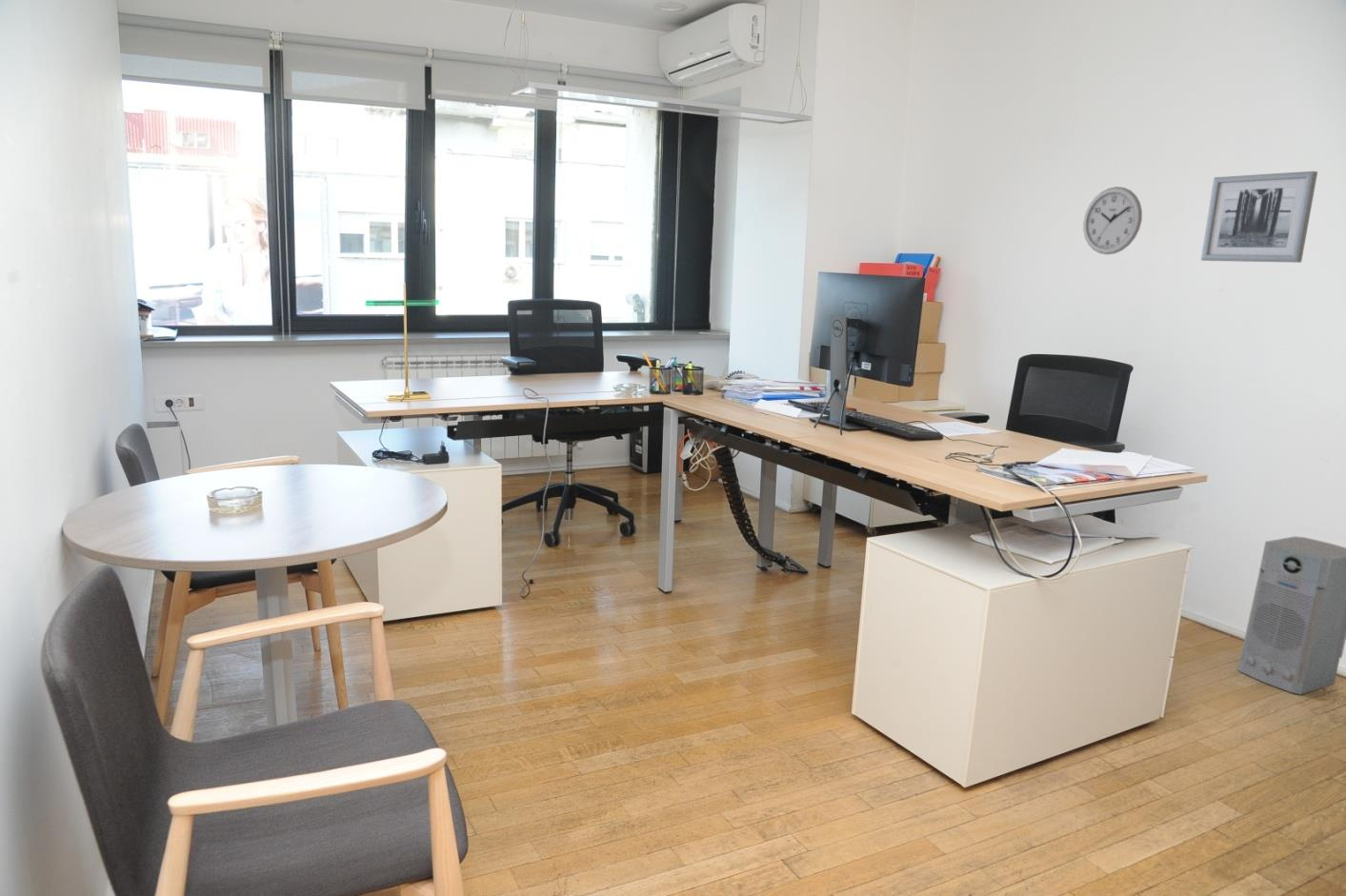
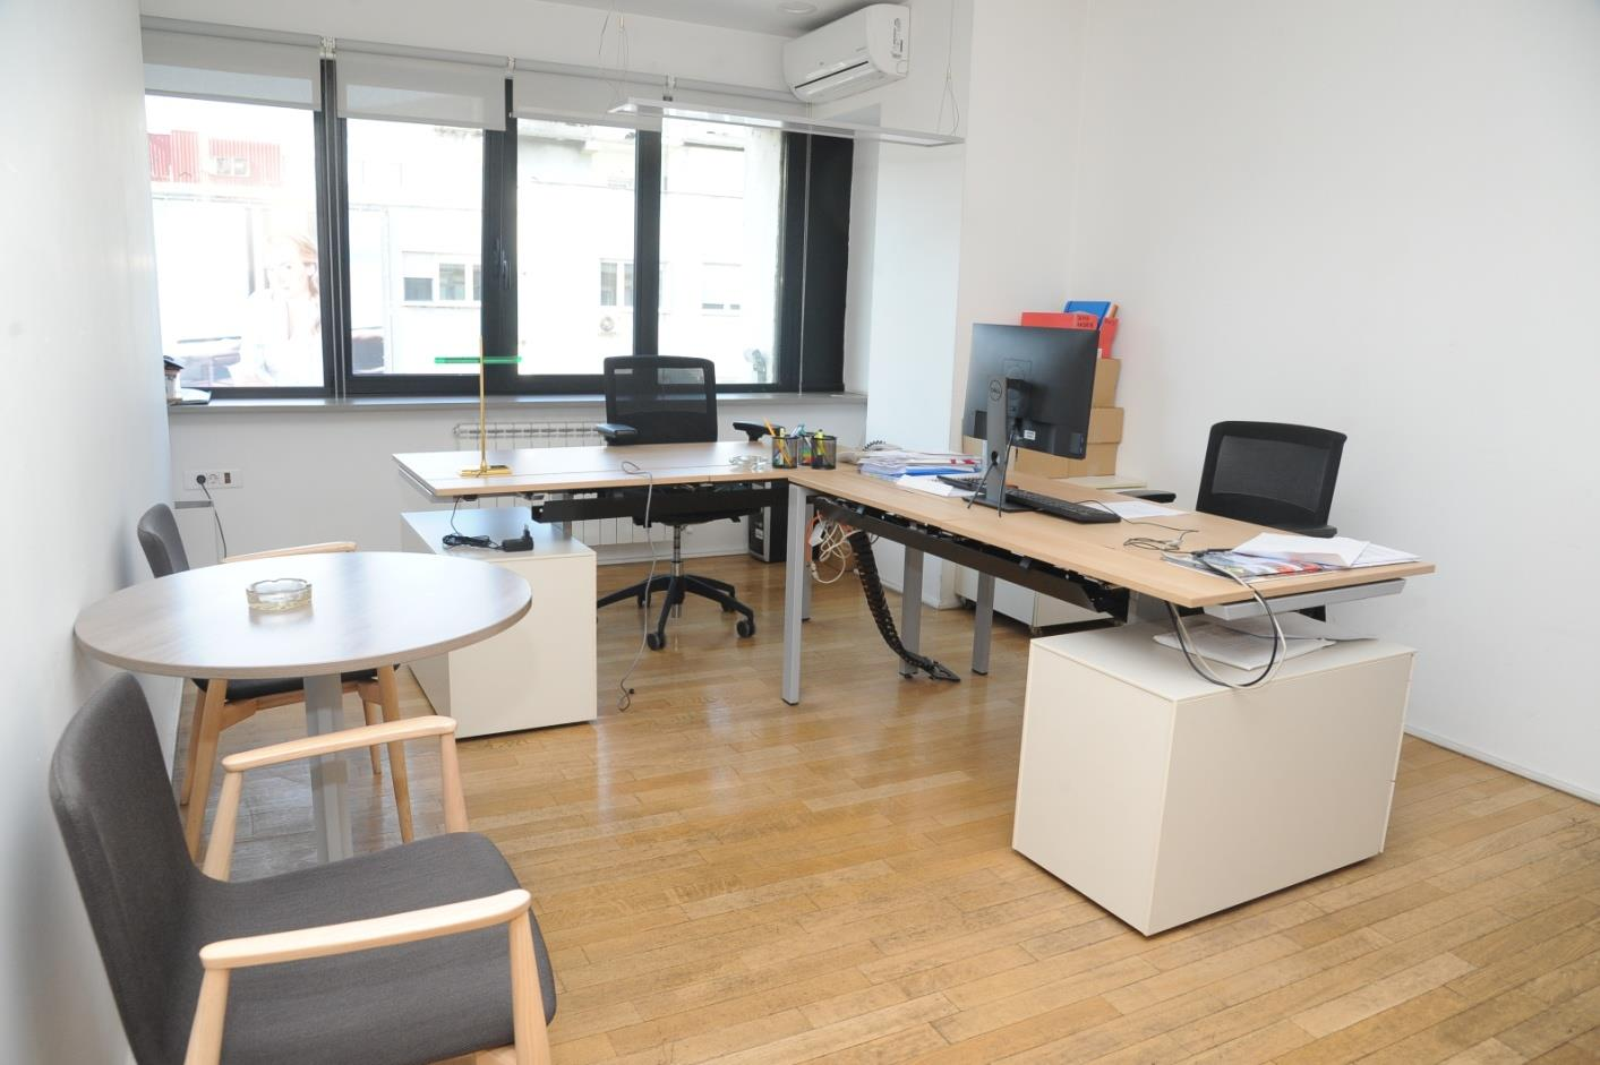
- air purifier [1236,535,1346,696]
- wall clock [1082,186,1143,255]
- wall art [1200,170,1318,264]
